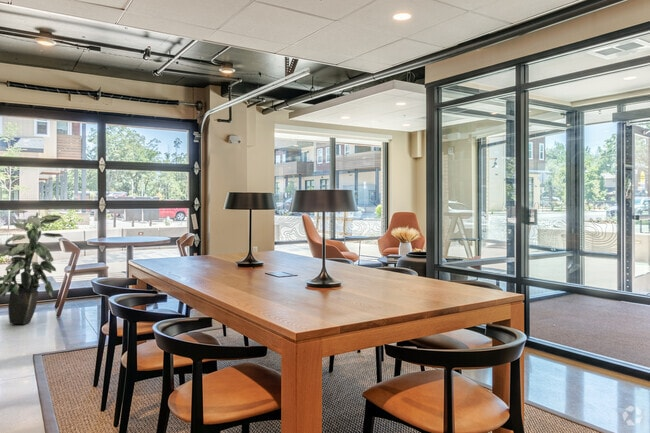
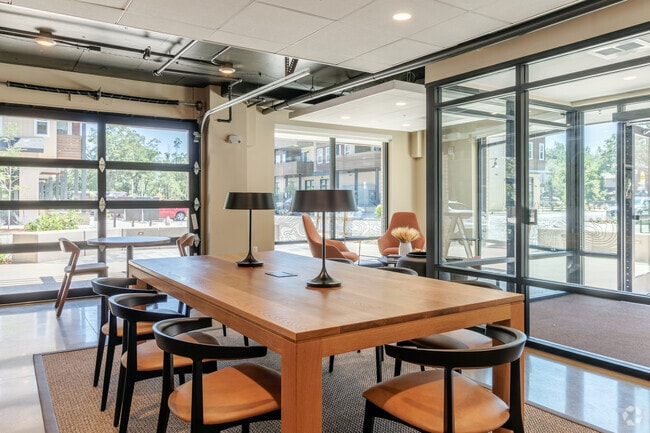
- indoor plant [0,209,64,325]
